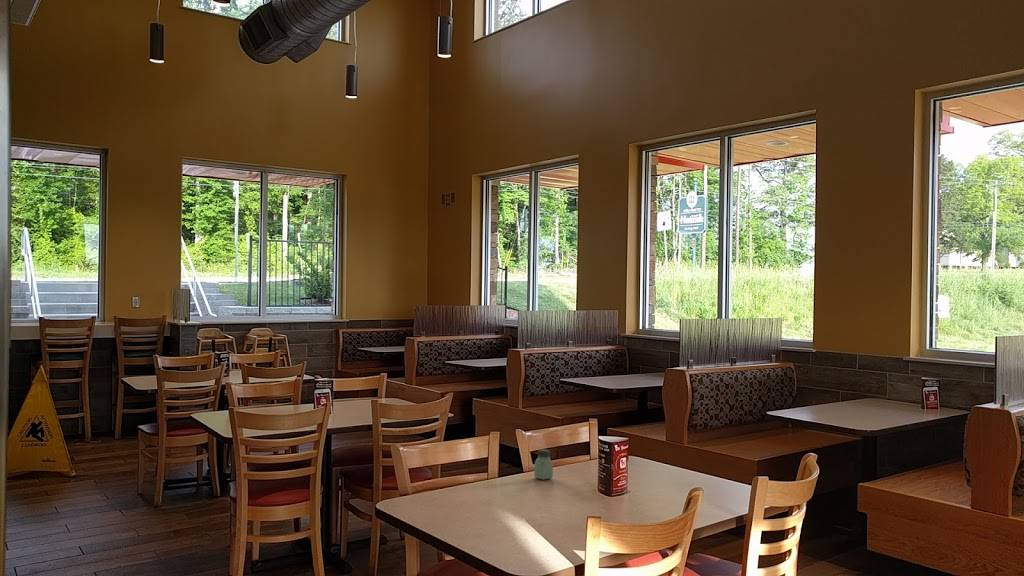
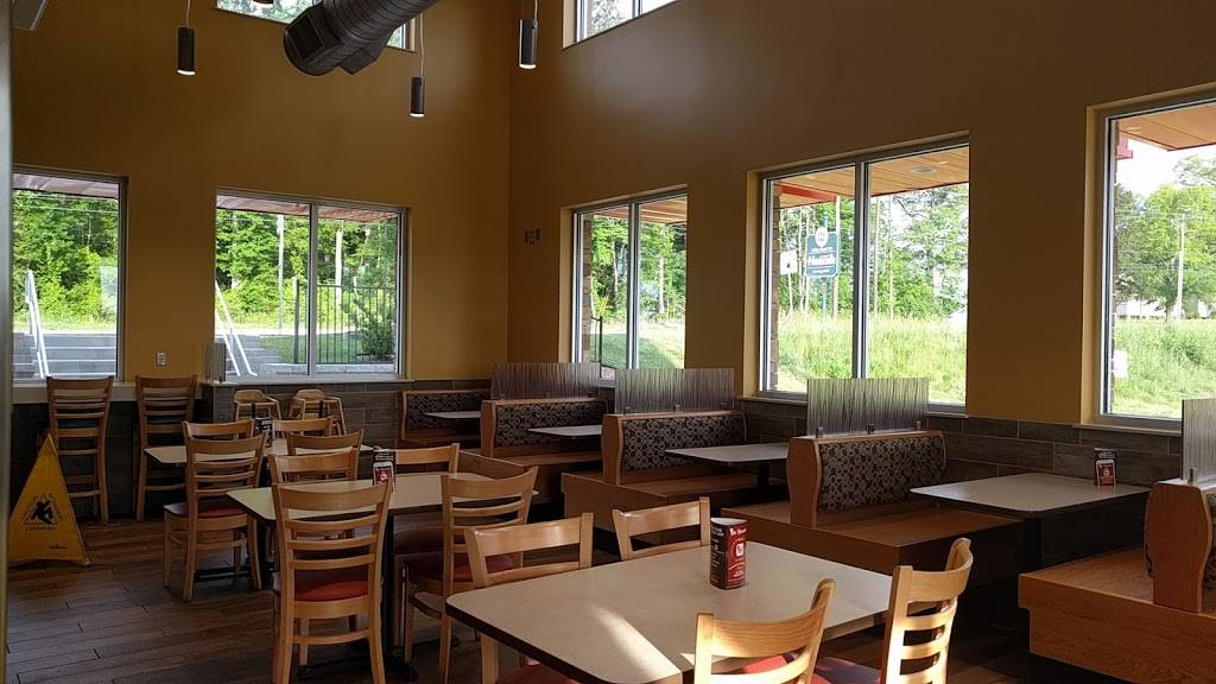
- saltshaker [533,448,554,481]
